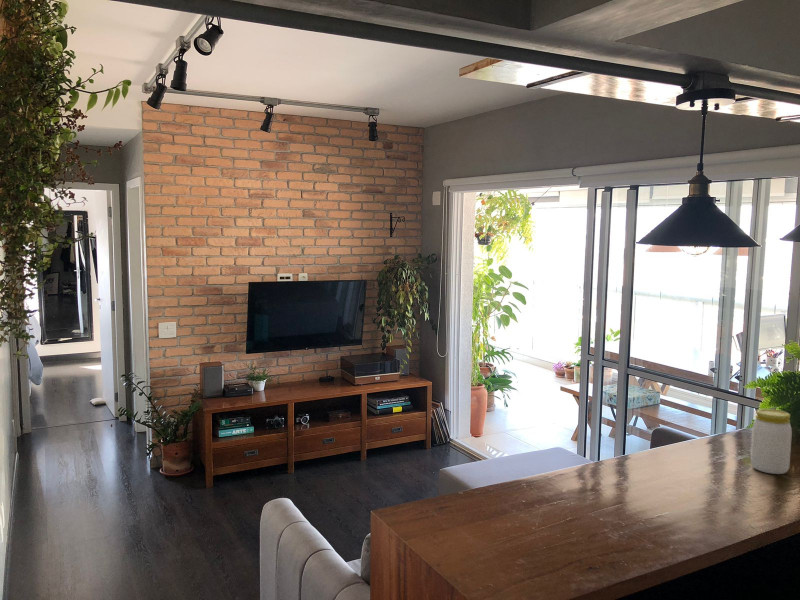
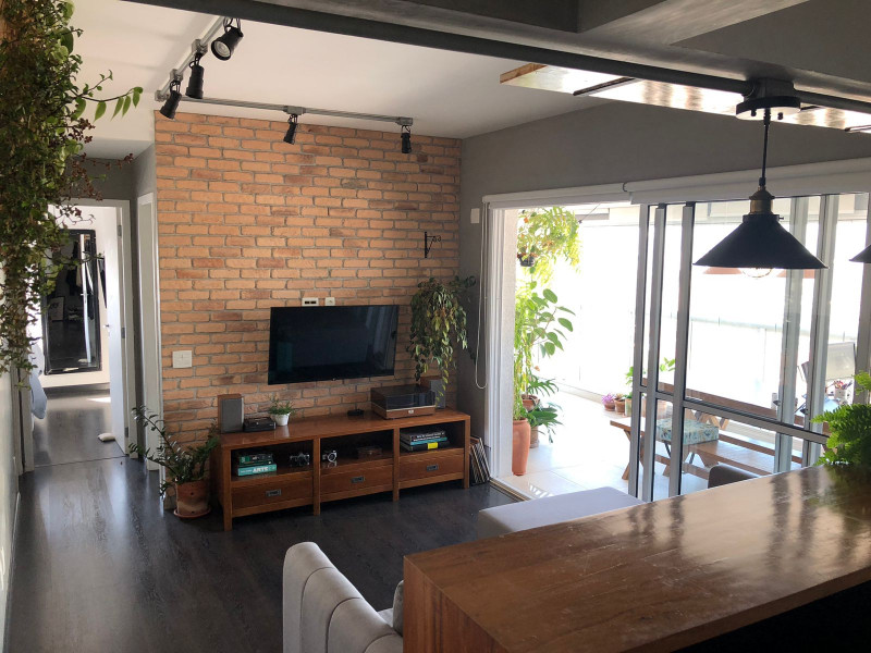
- jar [750,408,793,475]
